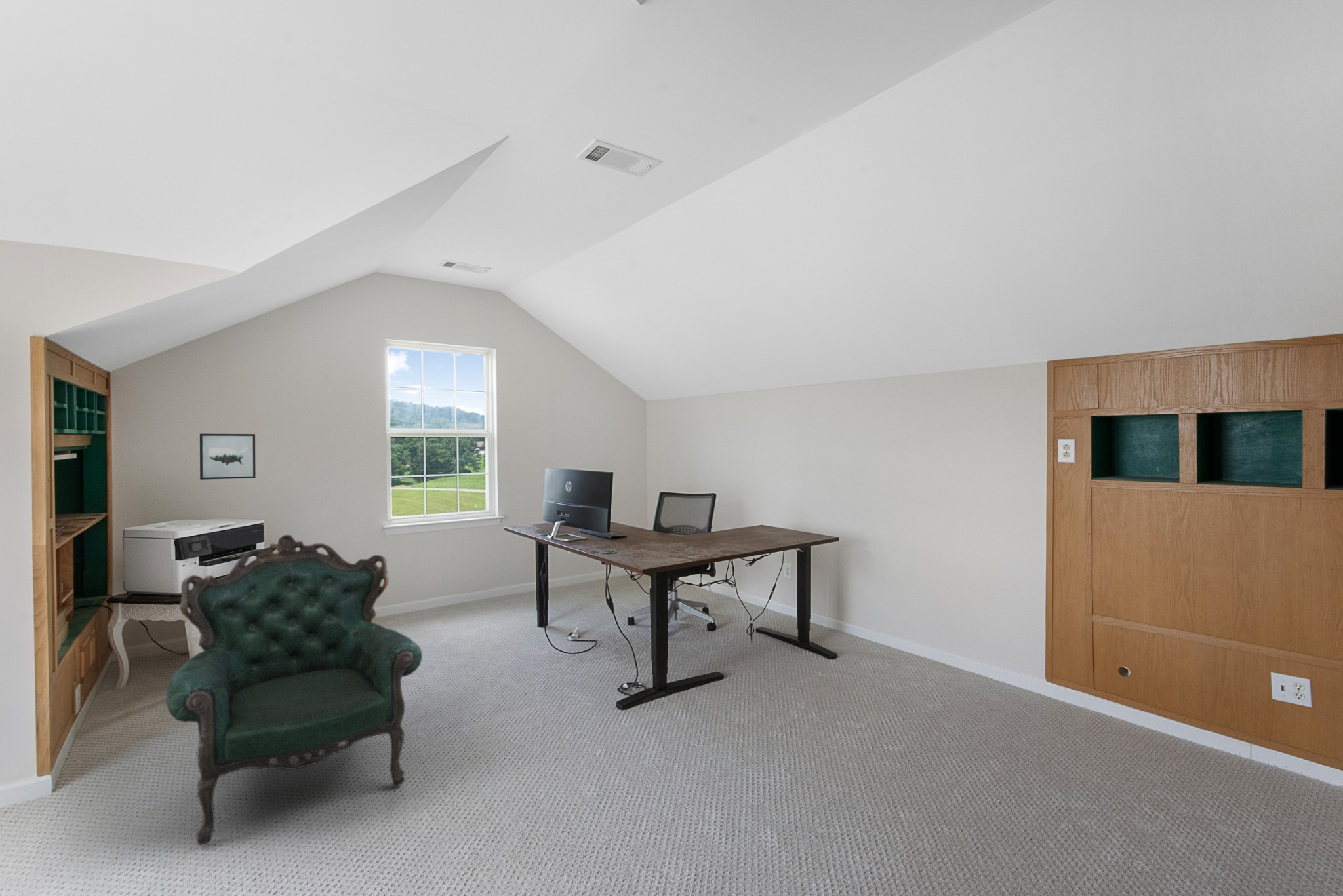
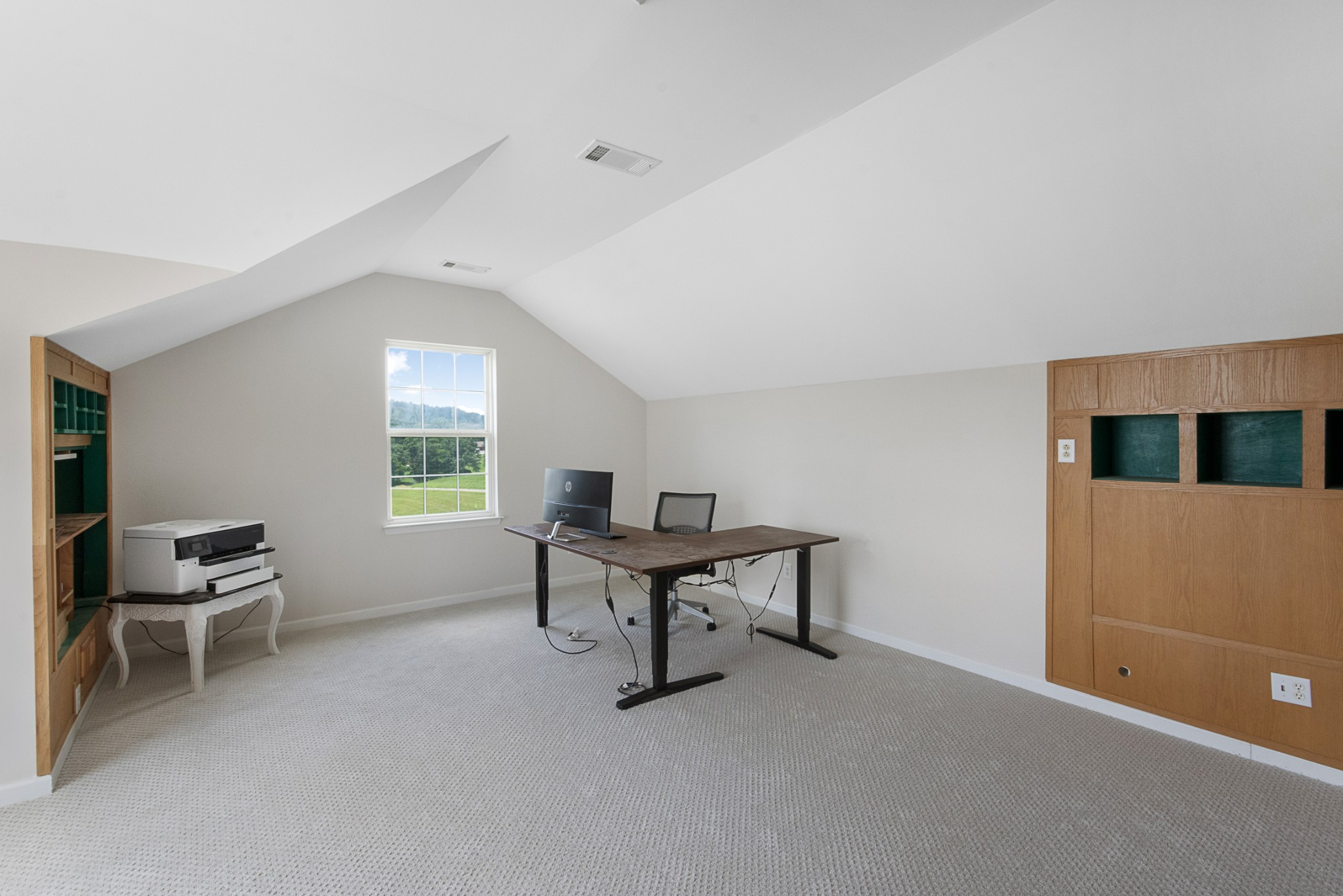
- armchair [165,534,423,846]
- wall art [199,433,256,480]
